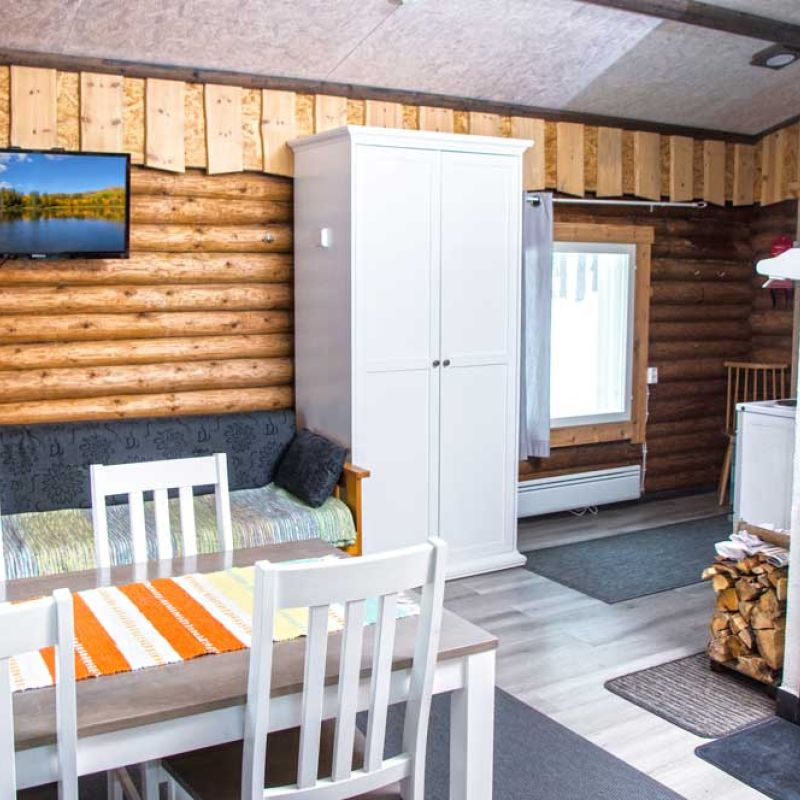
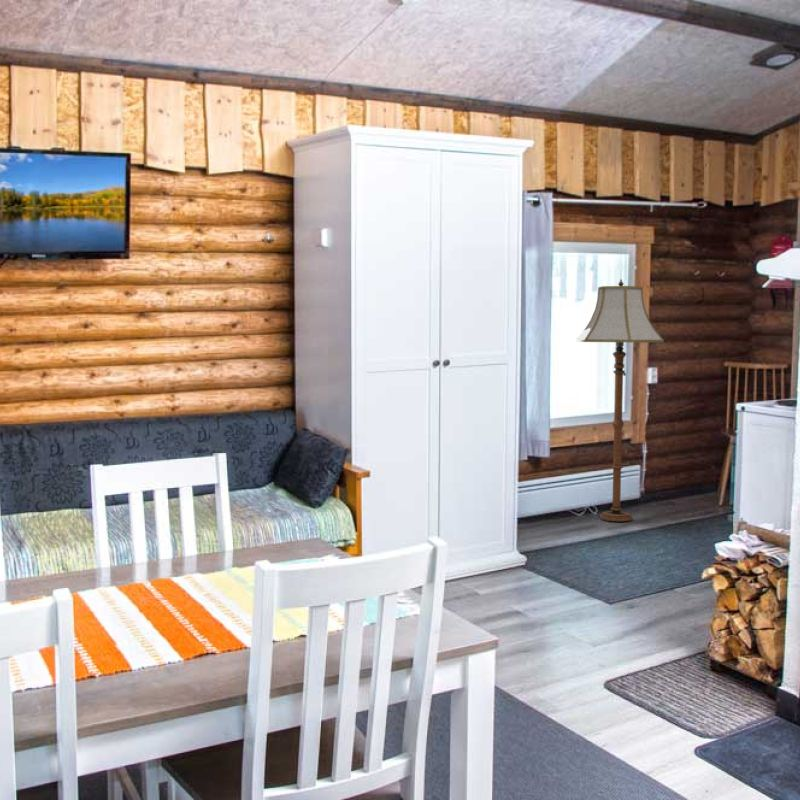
+ floor lamp [575,278,665,522]
